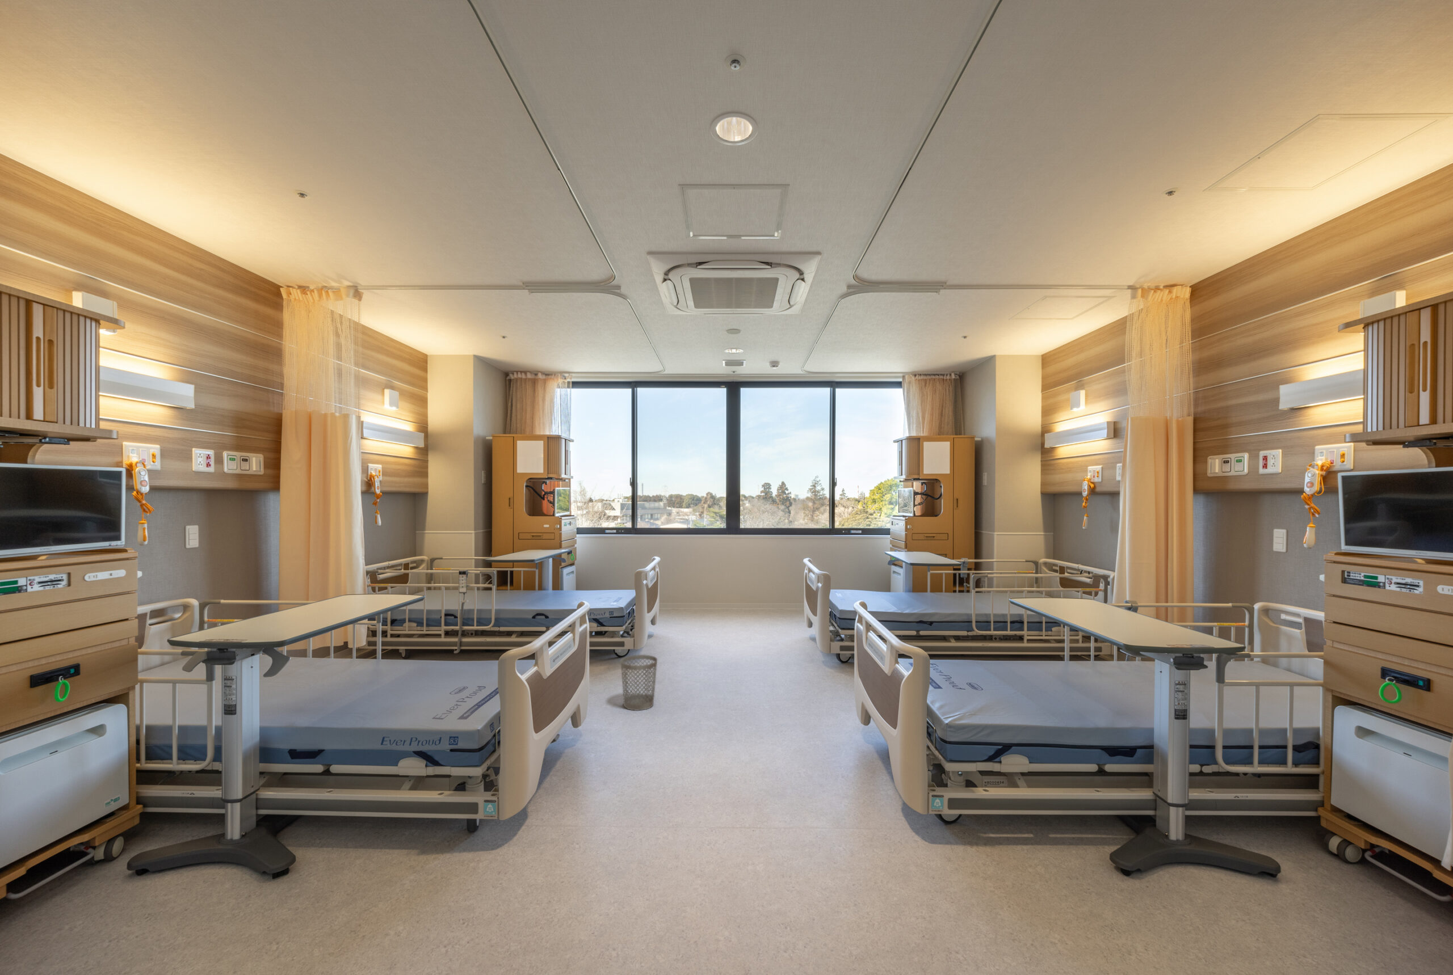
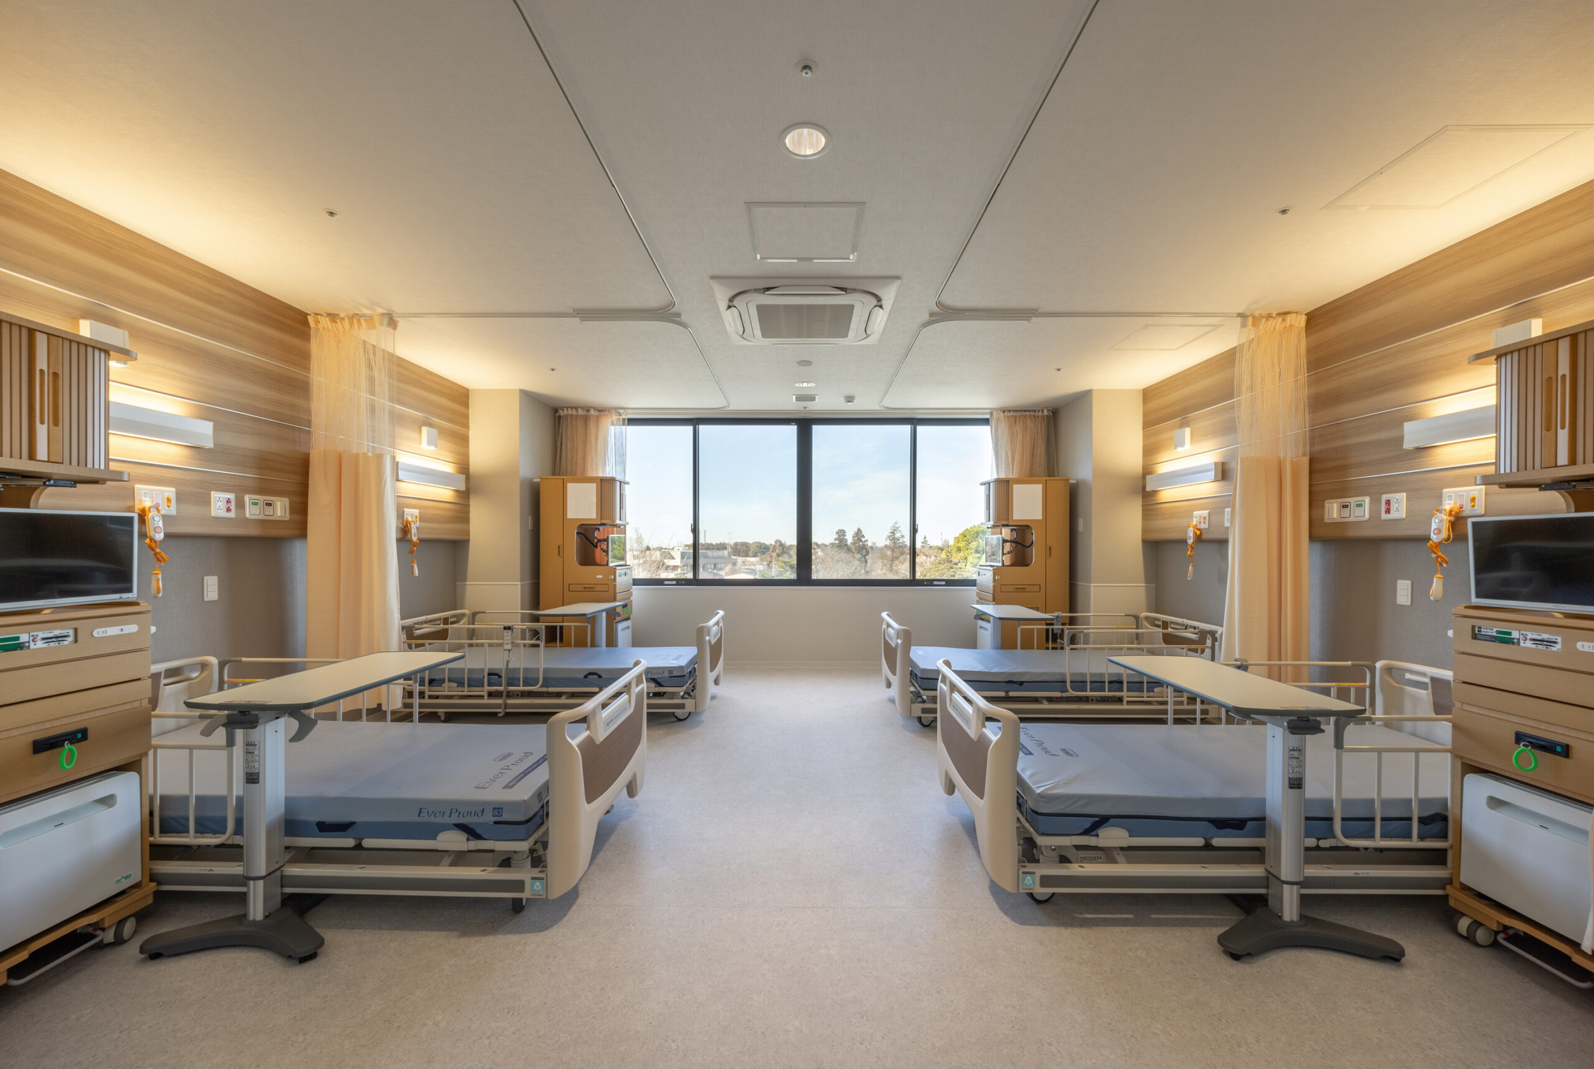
- wastebasket [619,654,657,712]
